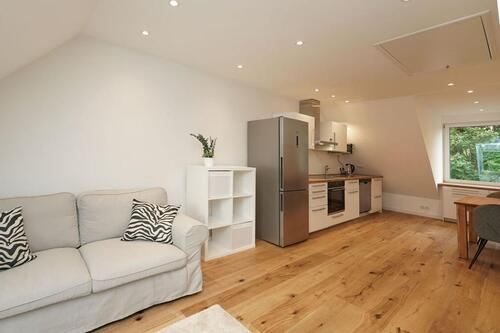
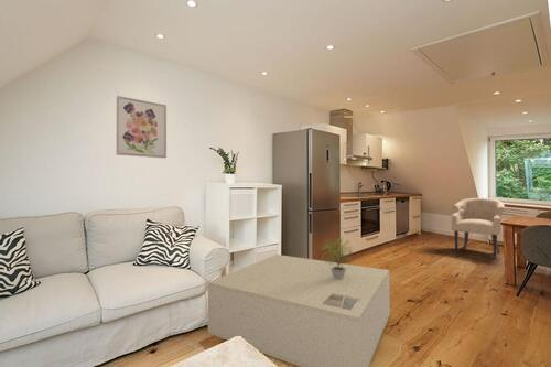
+ potted plant [320,236,356,280]
+ coffee table [207,253,391,367]
+ chair [451,197,506,258]
+ wall art [116,95,168,159]
